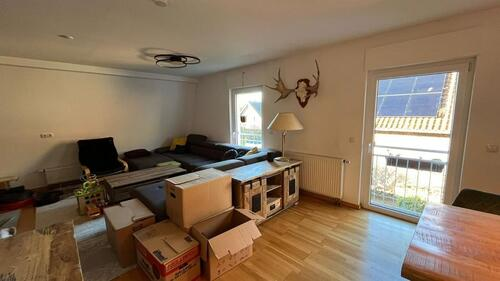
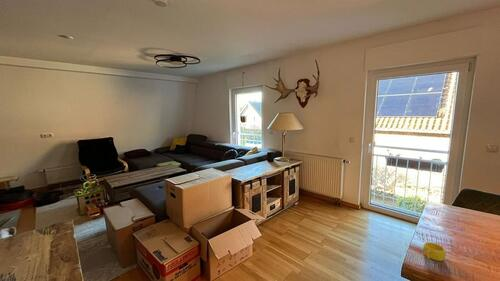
+ cup [422,241,447,262]
